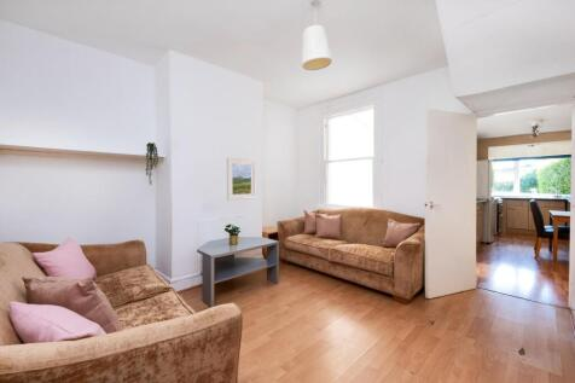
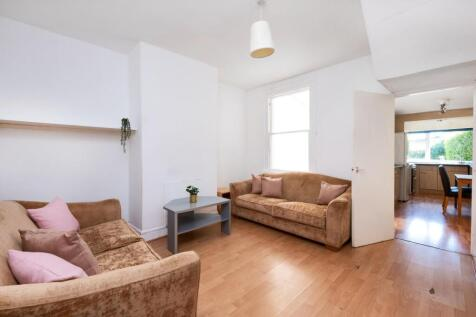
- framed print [226,157,257,202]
